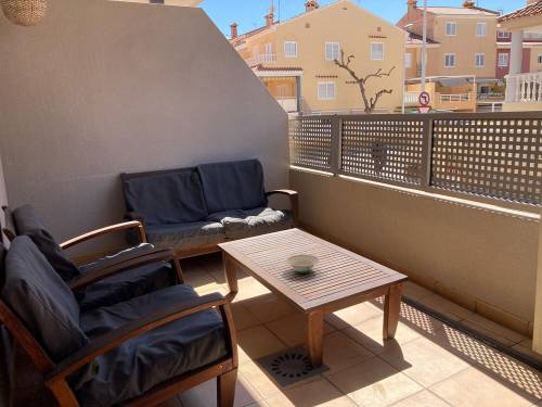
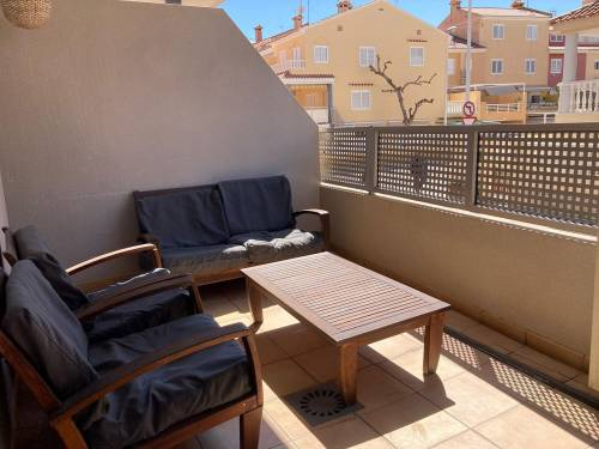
- bowl [285,253,321,275]
